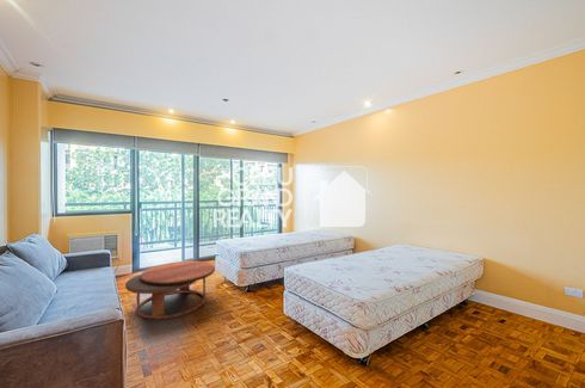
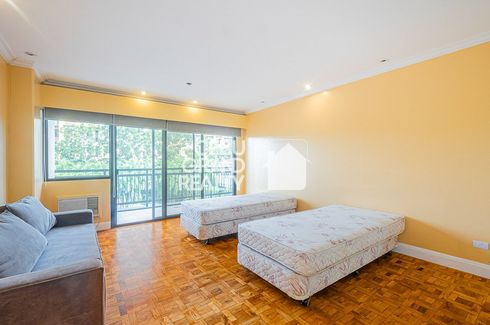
- coffee table [124,260,216,320]
